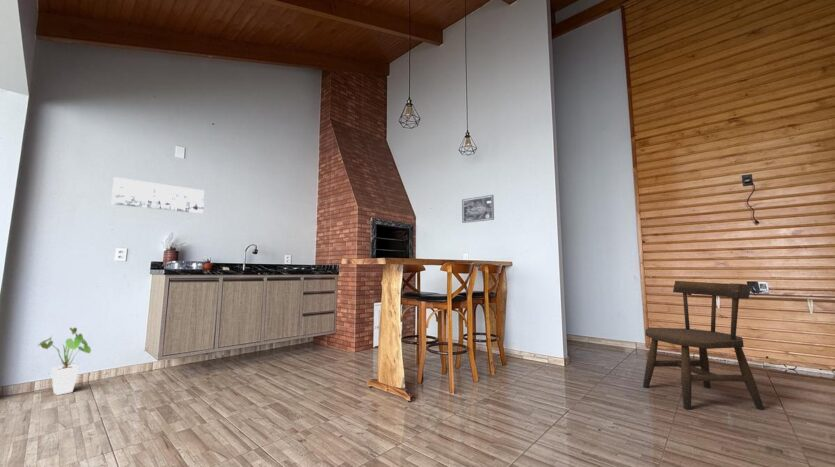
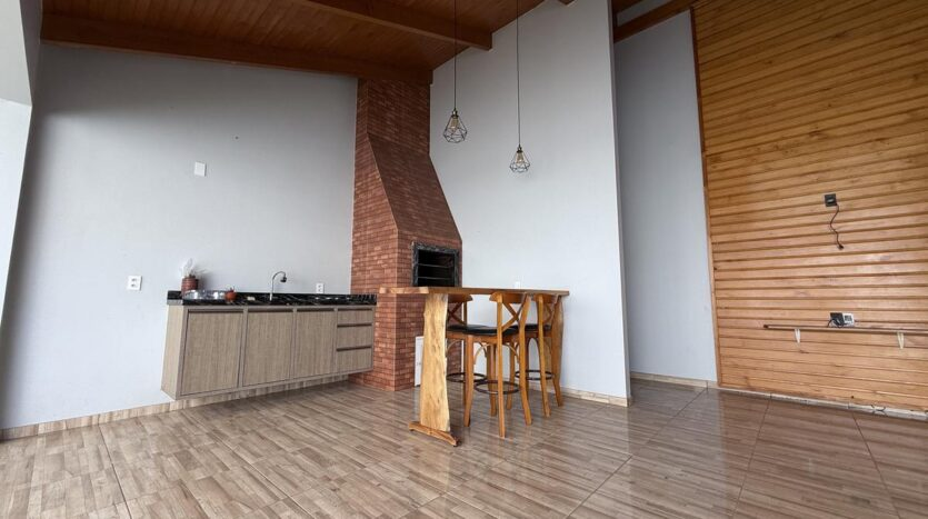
- dining chair [642,280,765,411]
- wall art [111,176,205,215]
- house plant [35,327,92,396]
- wall art [461,194,495,224]
